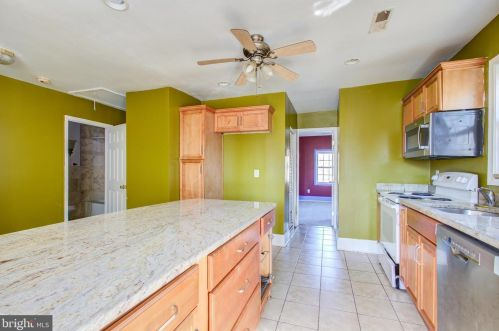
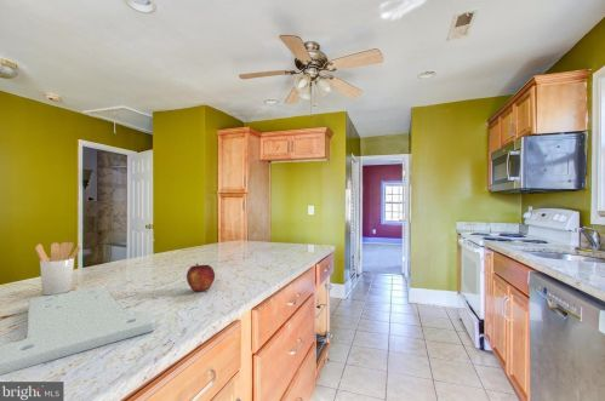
+ cutting board [0,286,156,377]
+ fruit [186,263,216,293]
+ utensil holder [34,241,82,296]
